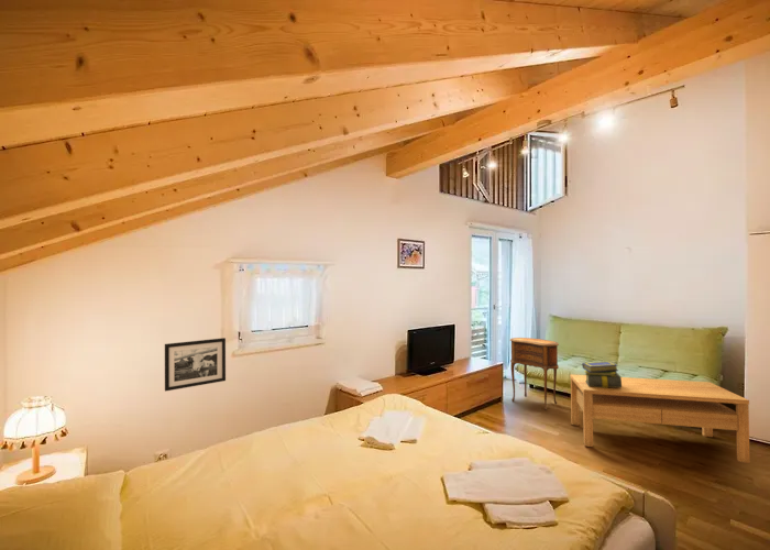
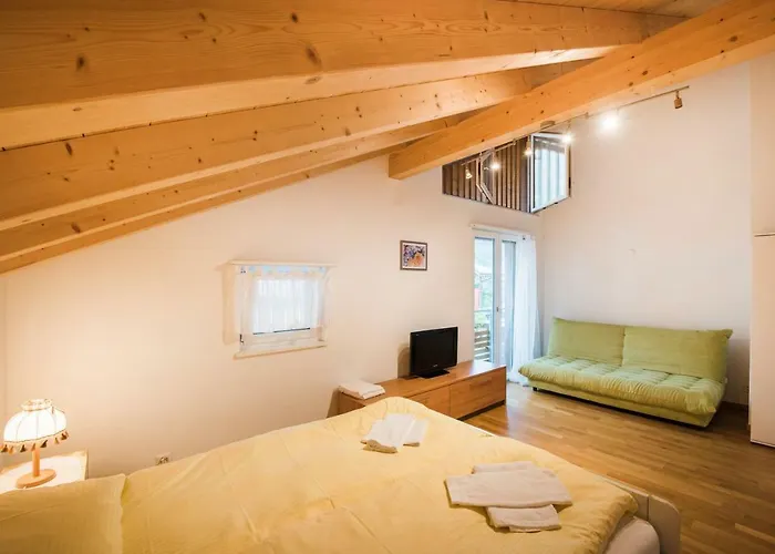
- stack of books [581,360,622,388]
- picture frame [164,337,227,393]
- side table [509,337,560,411]
- coffee table [569,373,751,464]
